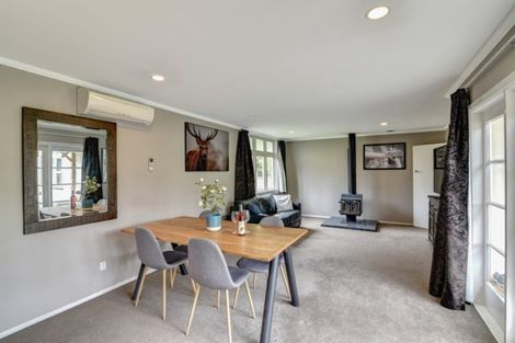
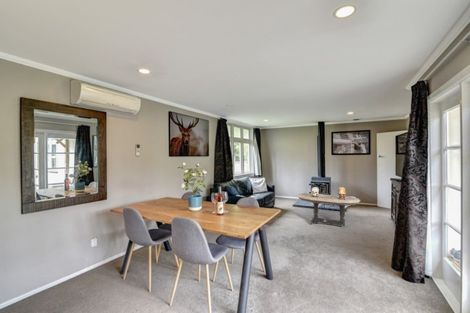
+ coffee table [296,186,361,227]
